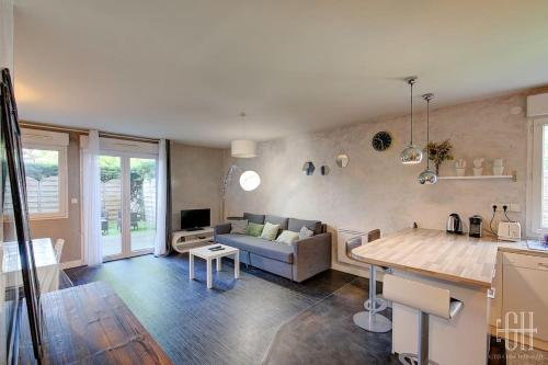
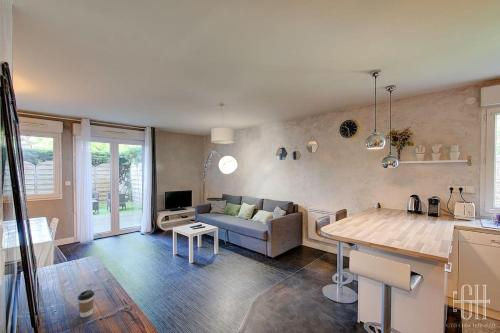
+ coffee cup [77,289,96,318]
